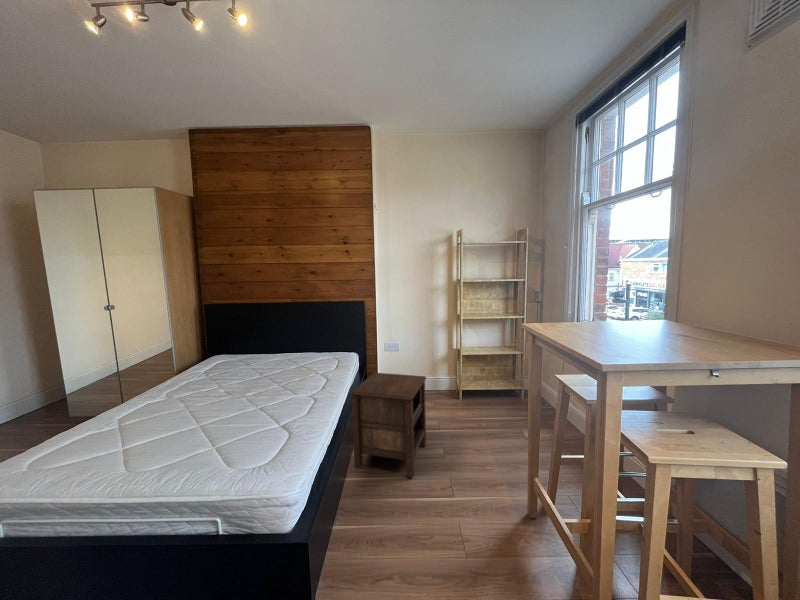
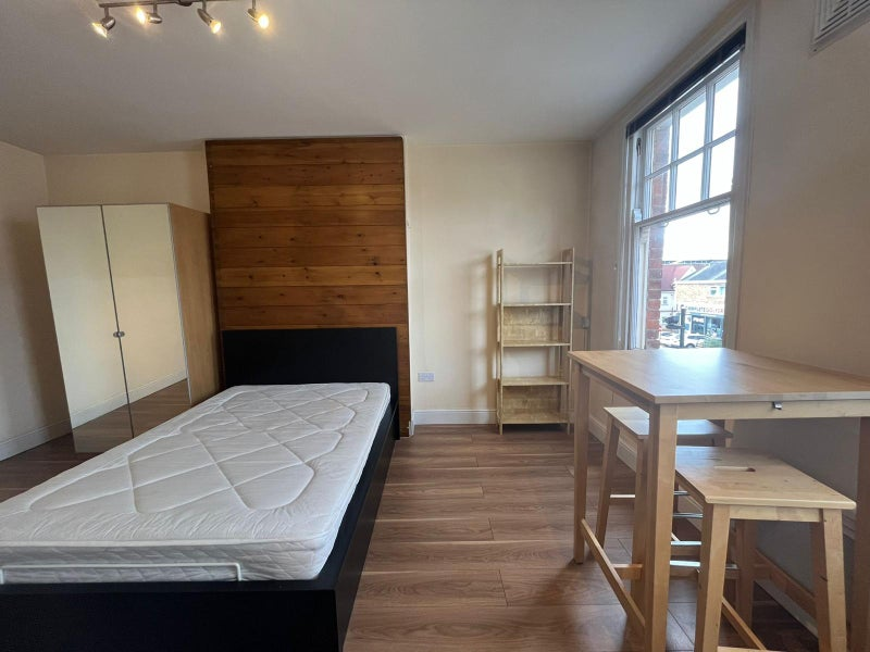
- nightstand [348,372,428,479]
